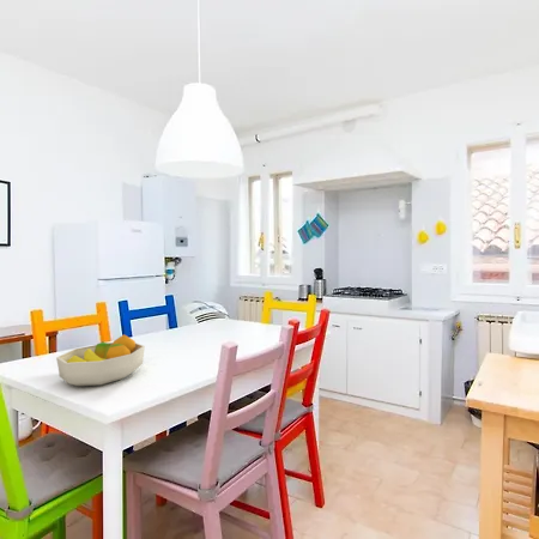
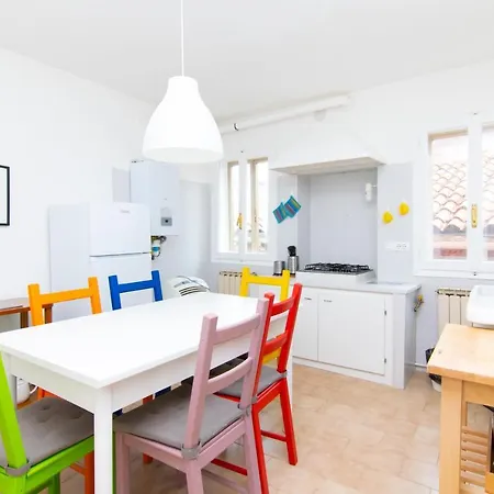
- fruit bowl [55,333,146,388]
